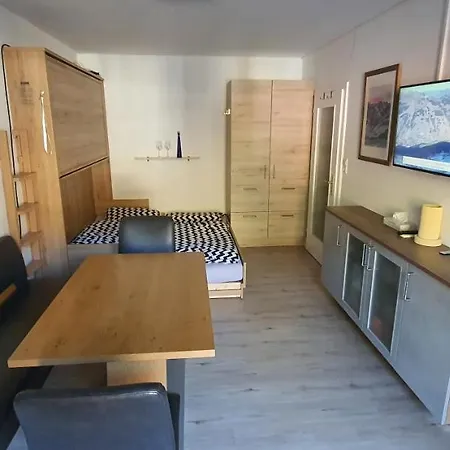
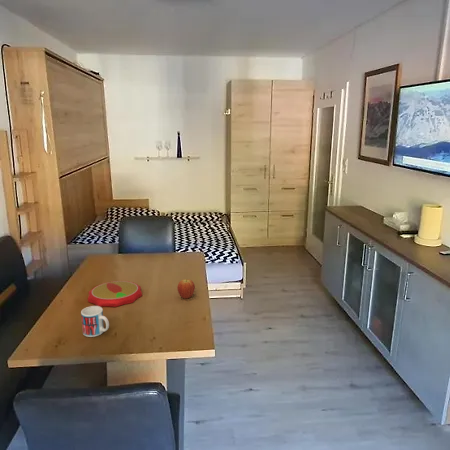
+ fruit [177,278,196,299]
+ plate [87,280,143,308]
+ mug [80,305,110,338]
